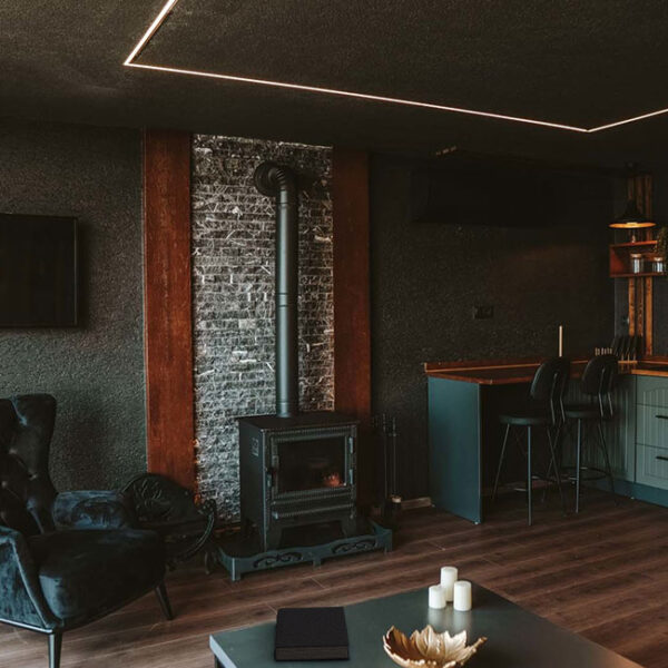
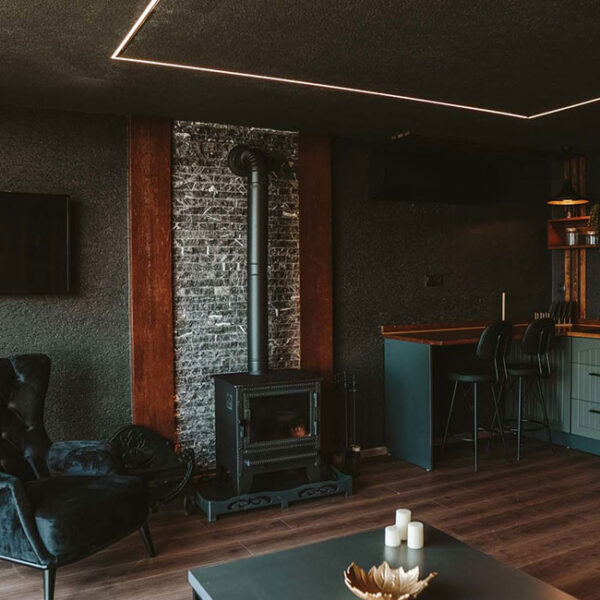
- book [273,606,351,664]
